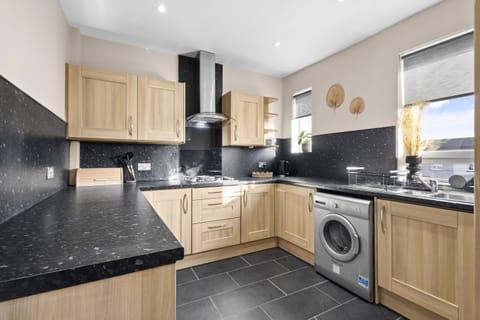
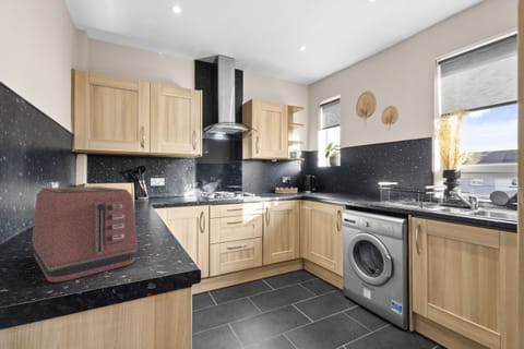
+ toaster [31,185,139,284]
